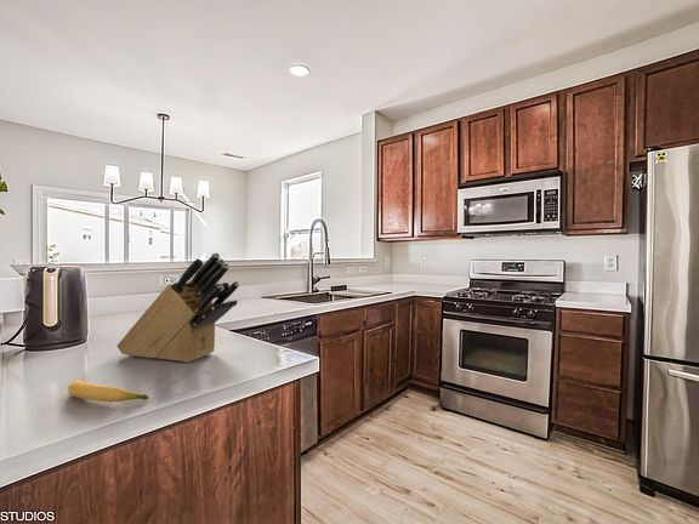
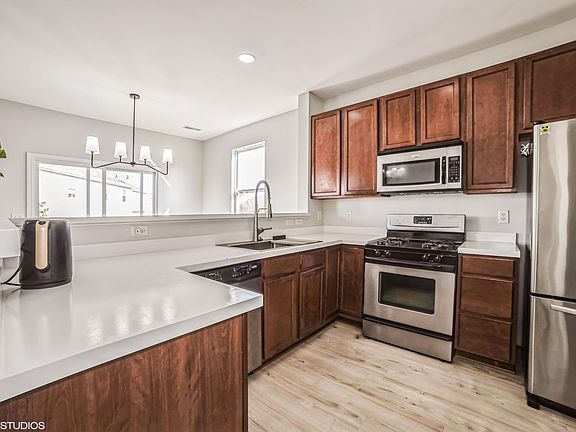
- banana [67,380,150,403]
- knife block [115,252,240,364]
